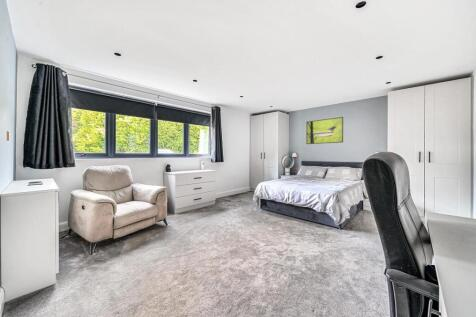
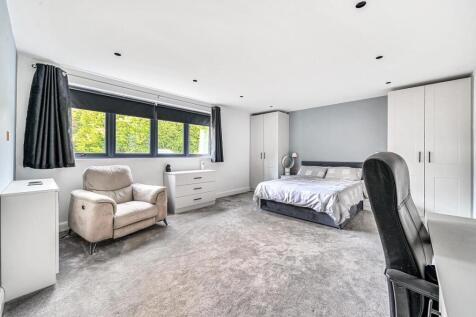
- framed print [305,116,344,145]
